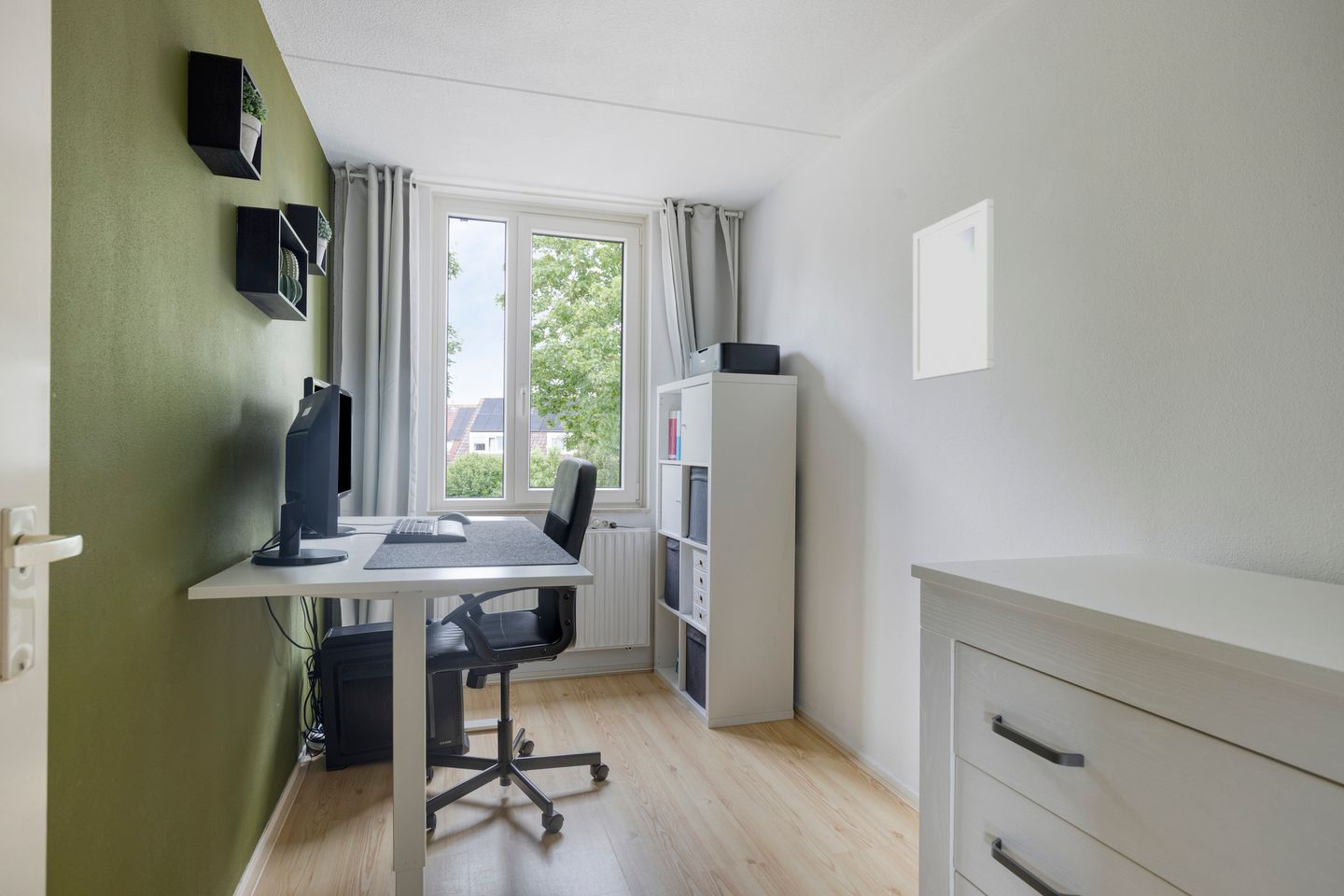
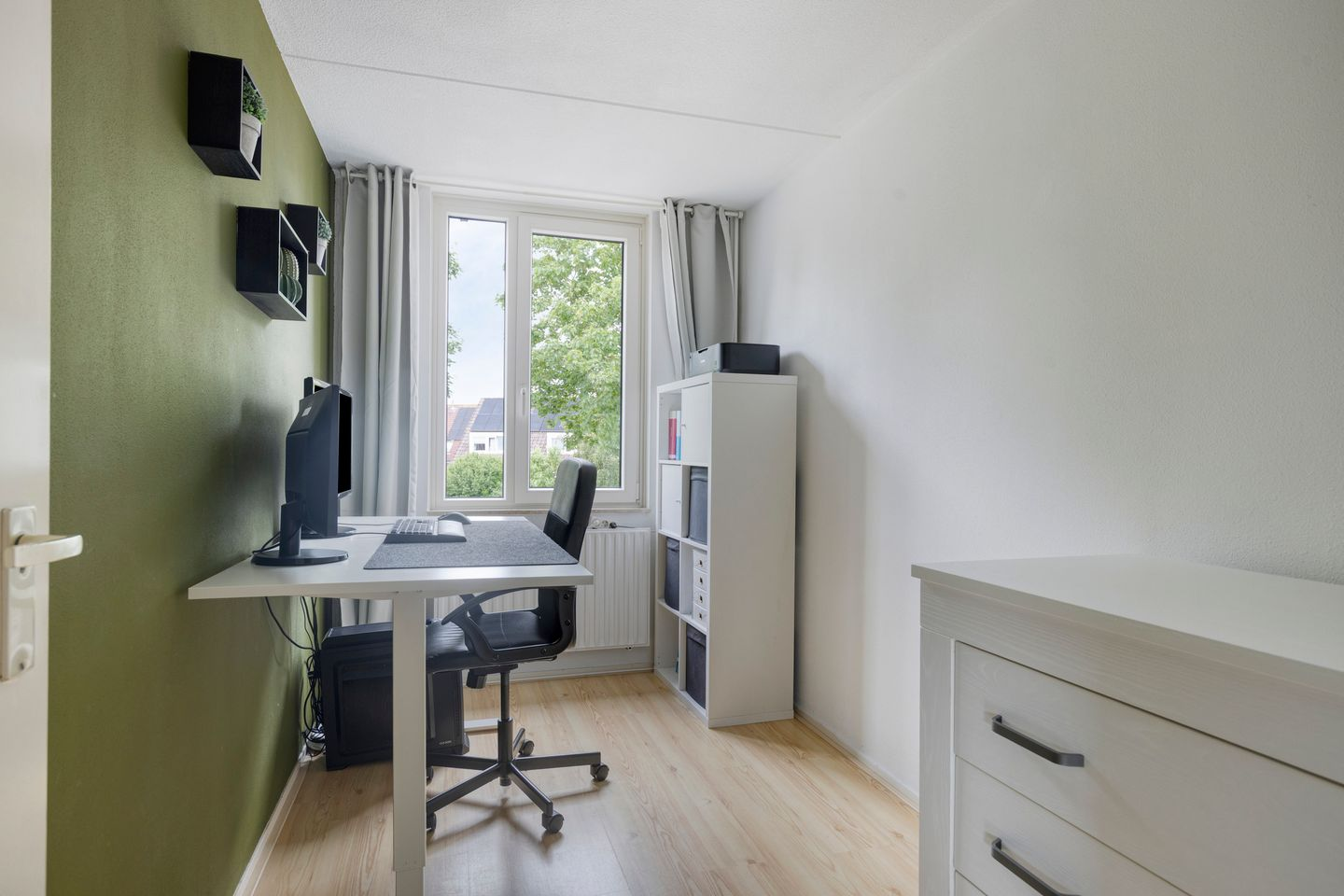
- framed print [912,198,995,382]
